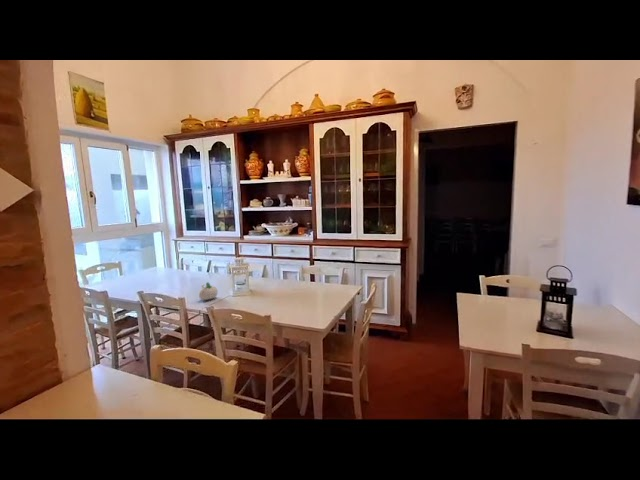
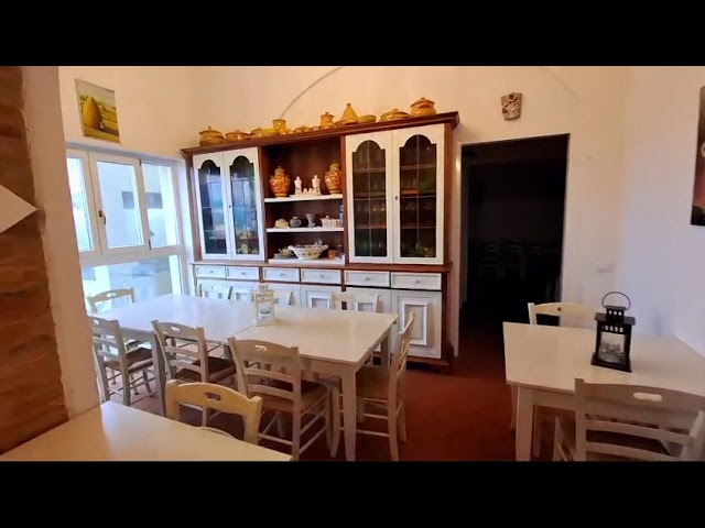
- succulent planter [198,281,219,301]
